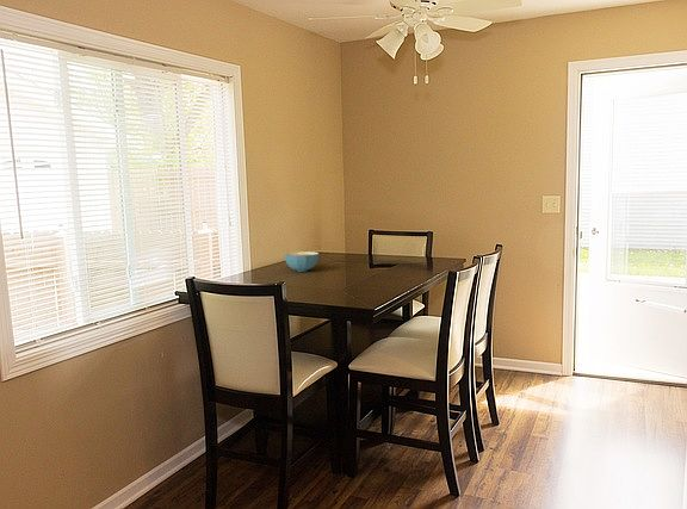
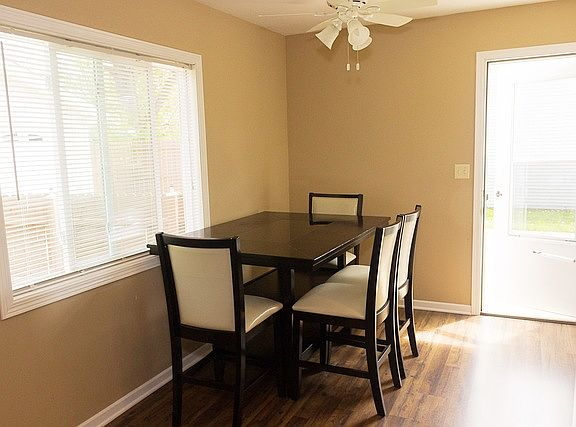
- cereal bowl [283,250,320,273]
